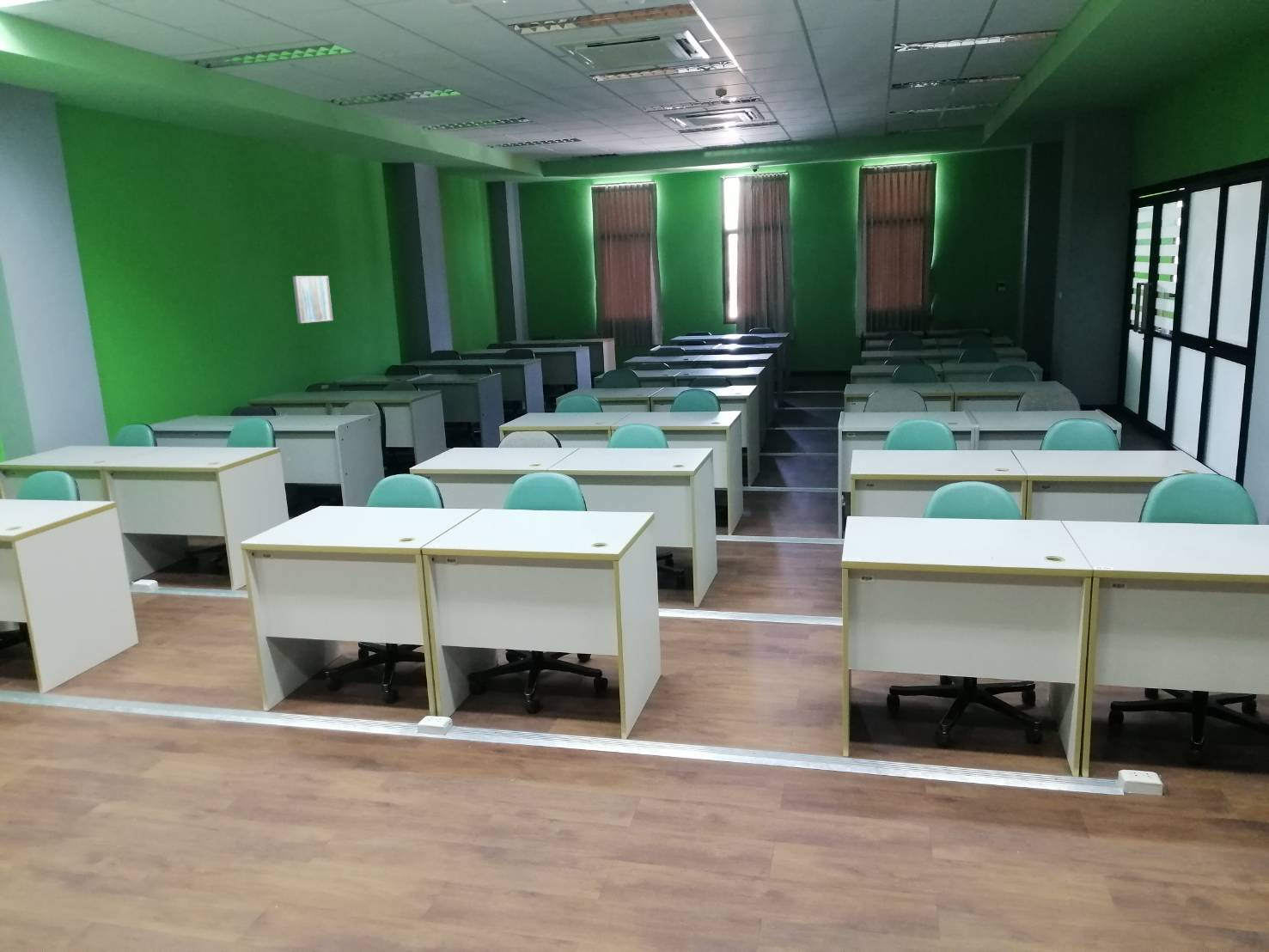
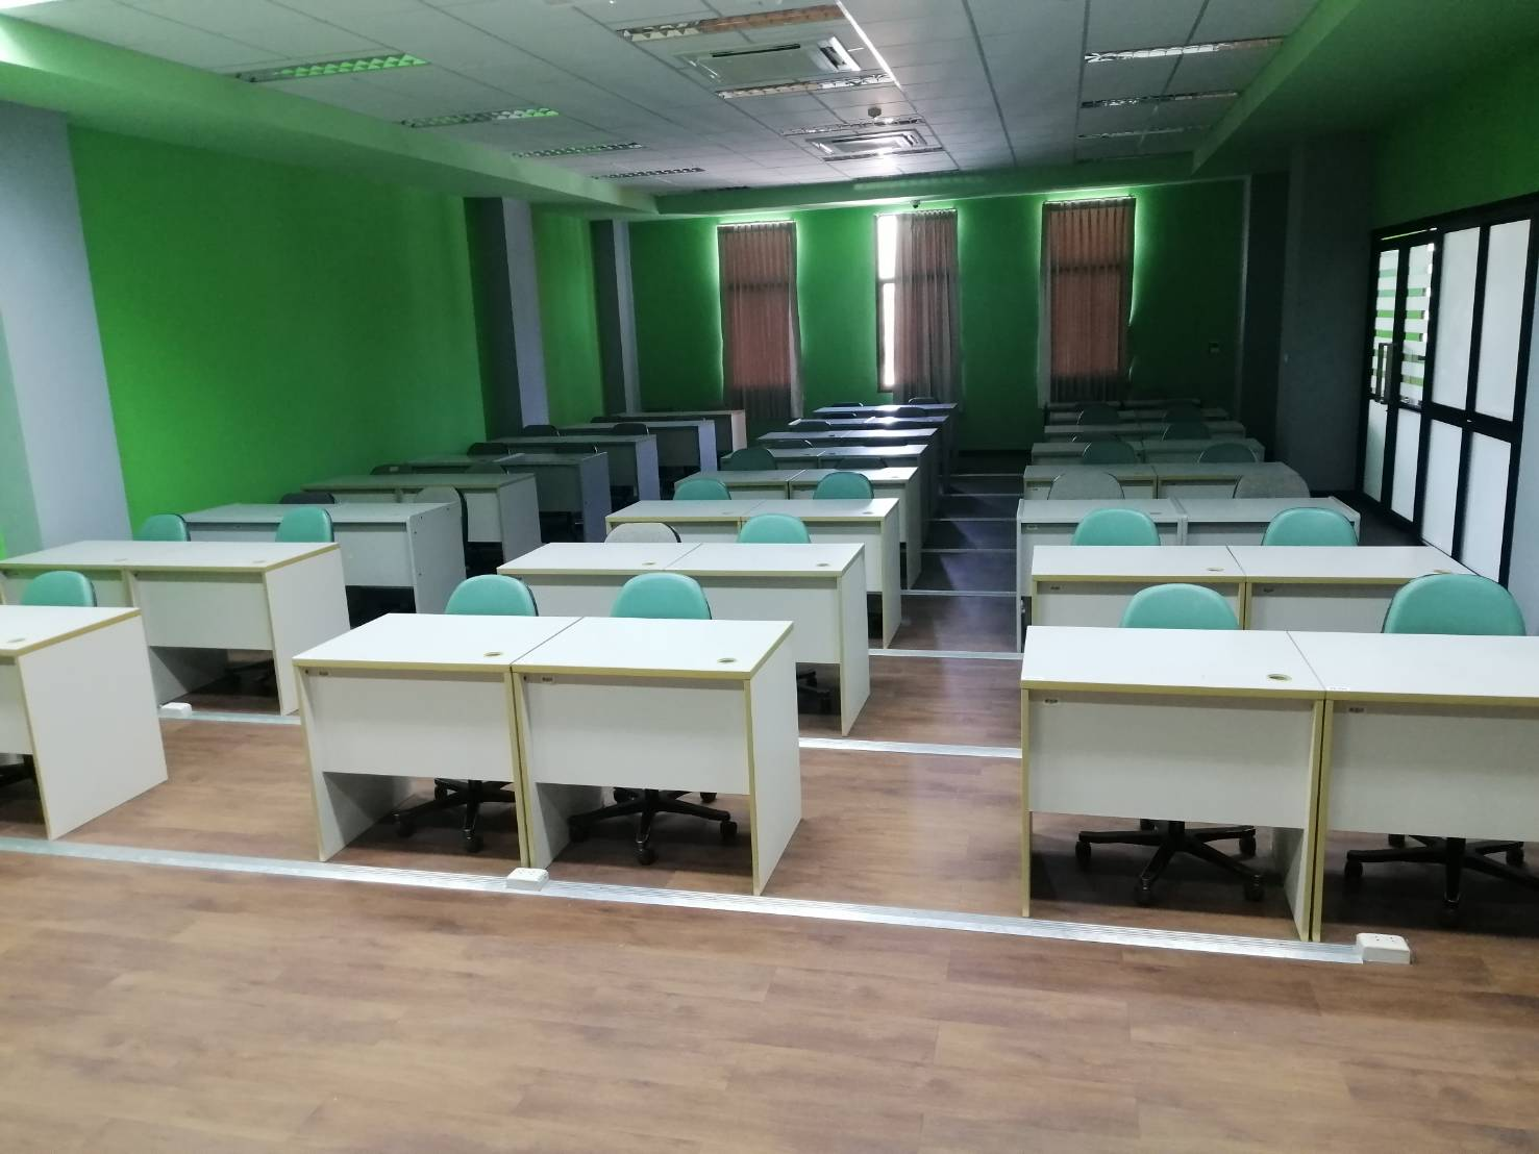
- wall art [292,275,333,324]
